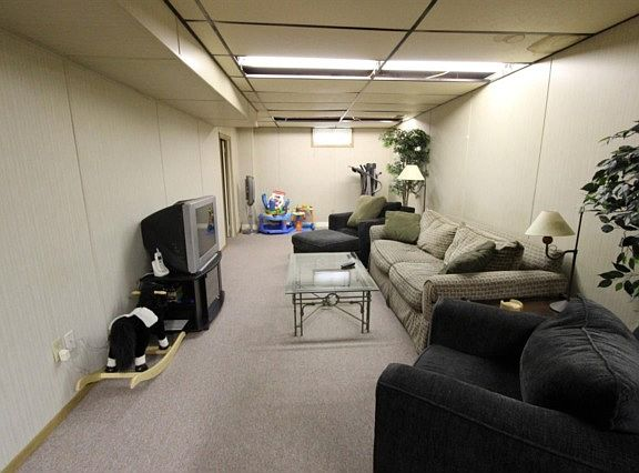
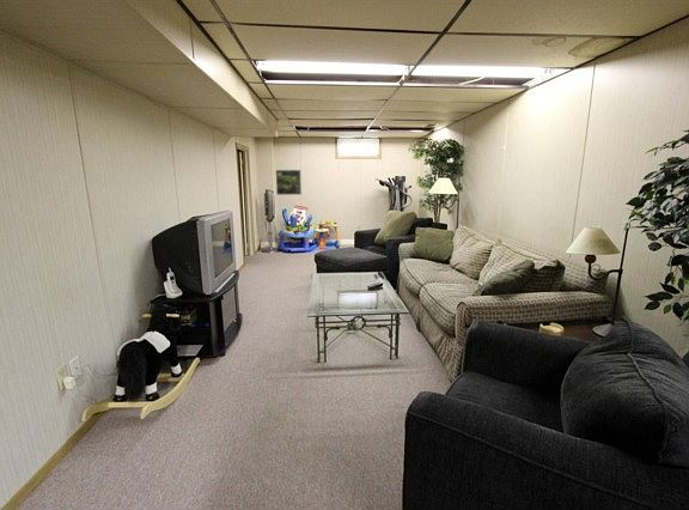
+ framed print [275,169,303,196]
